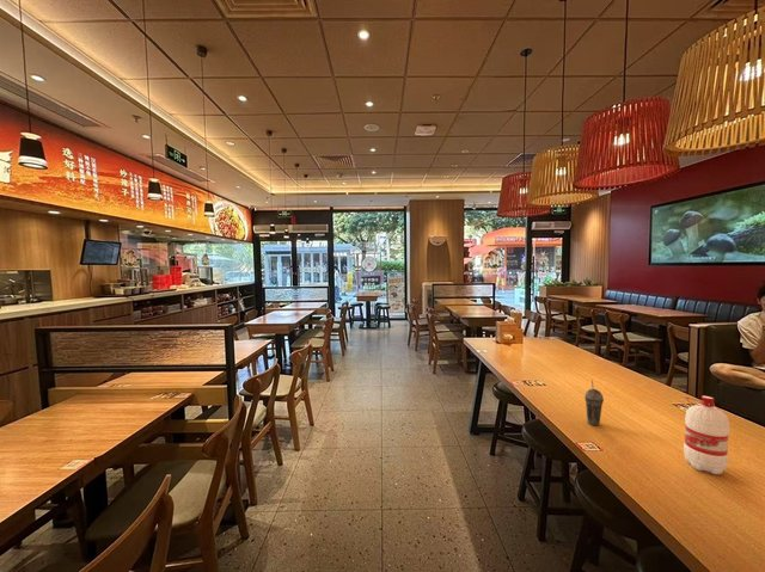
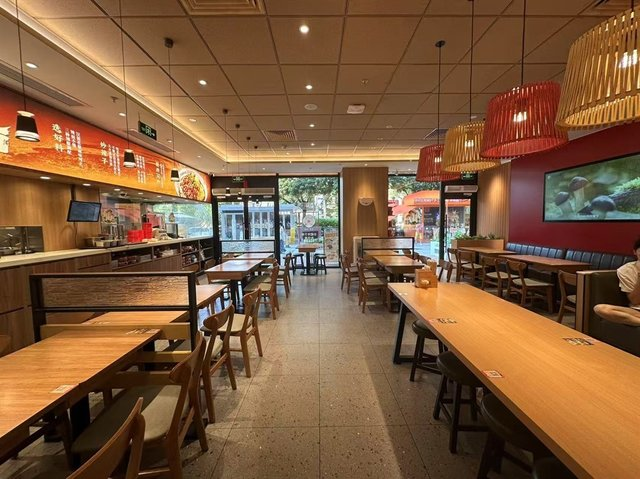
- water bottle [683,394,730,475]
- beverage cup [583,379,605,426]
